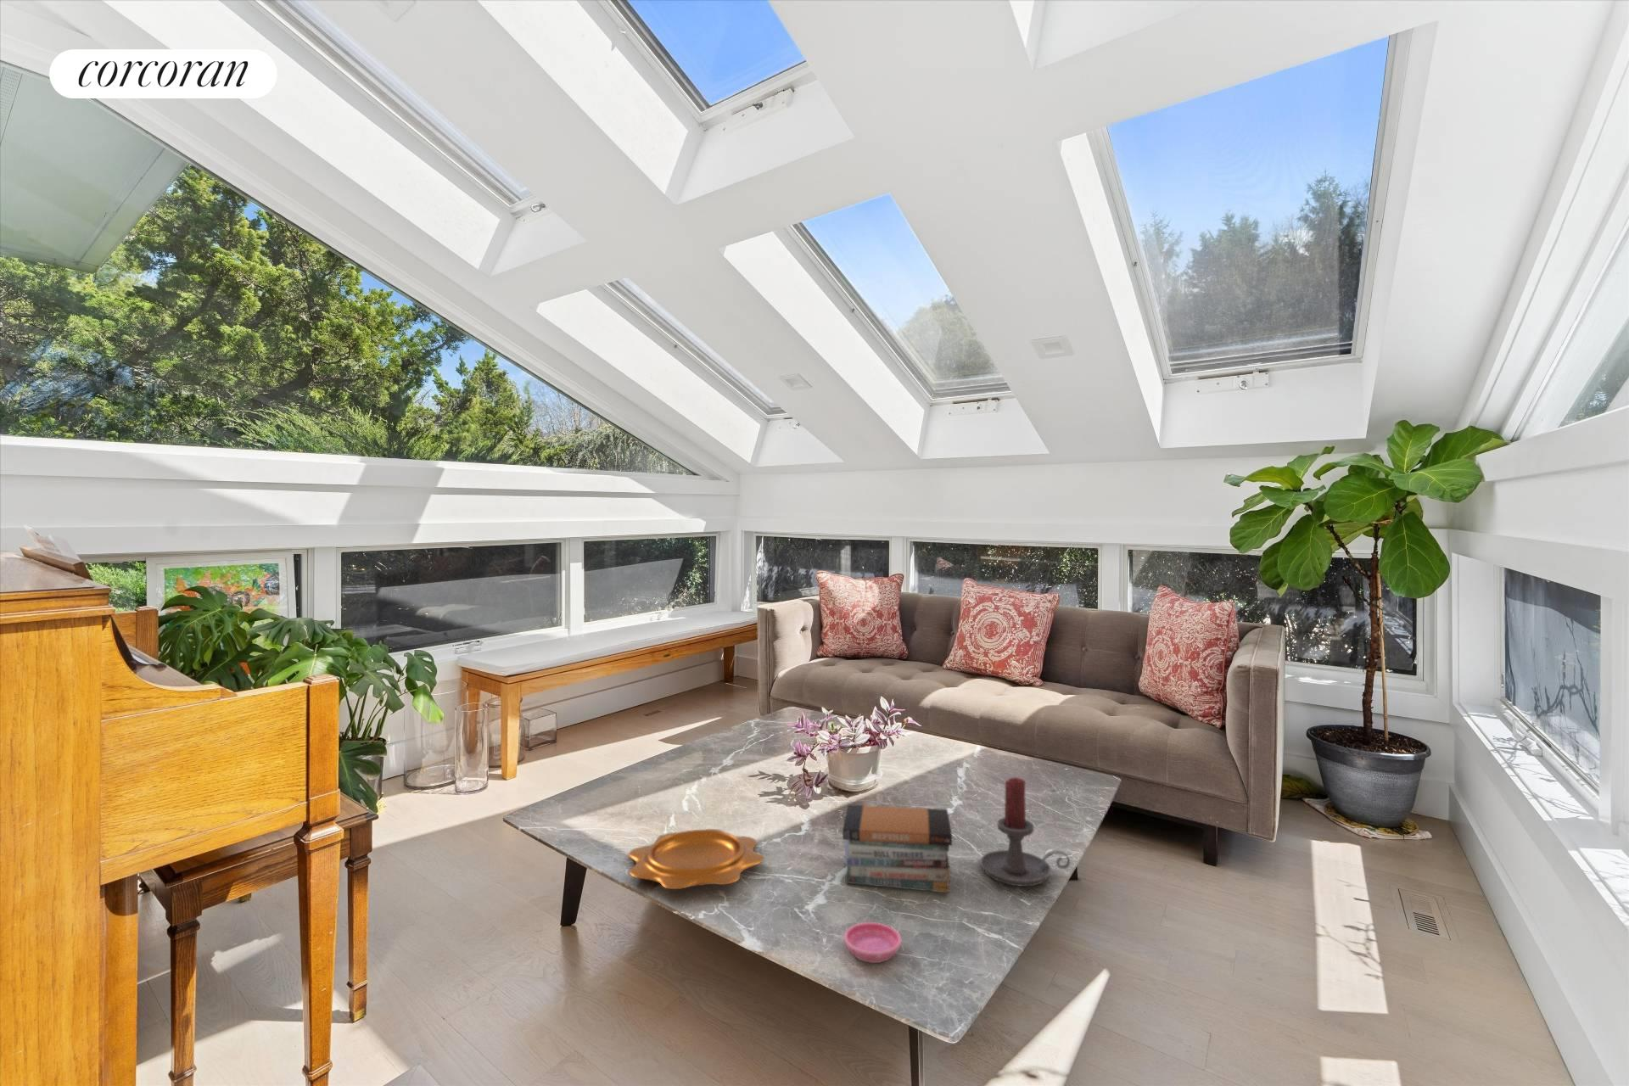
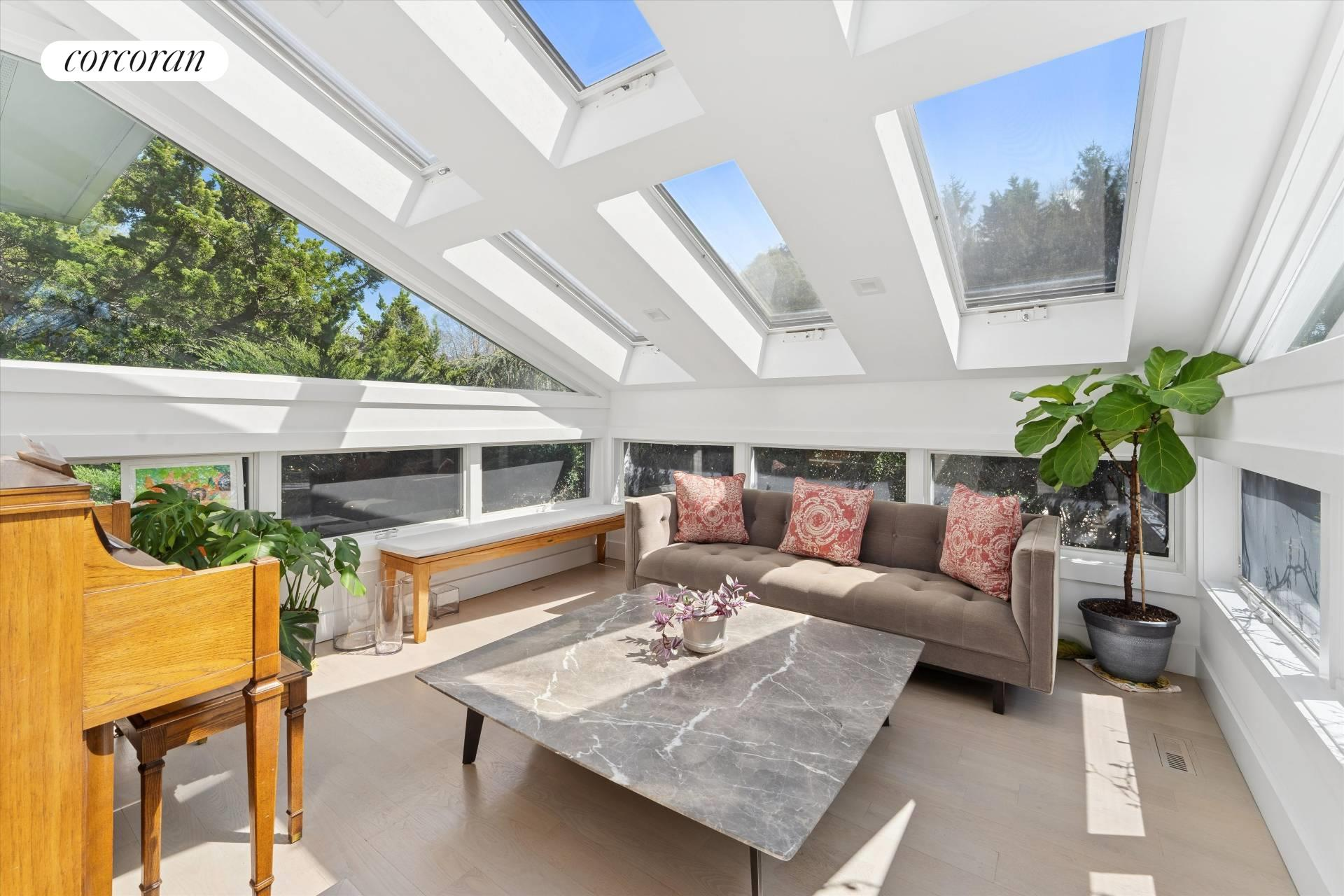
- saucer [844,921,903,964]
- candle holder [979,776,1070,887]
- decorative bowl [628,828,765,890]
- book stack [841,804,953,893]
